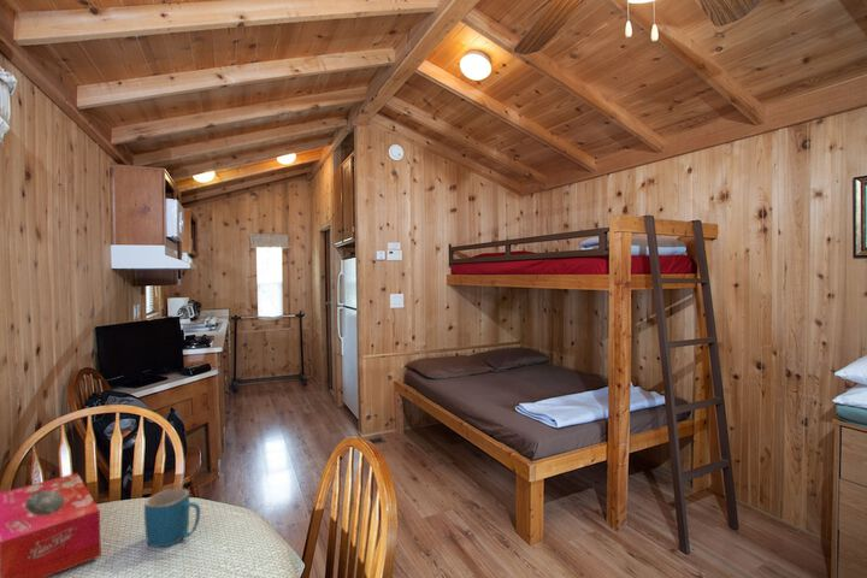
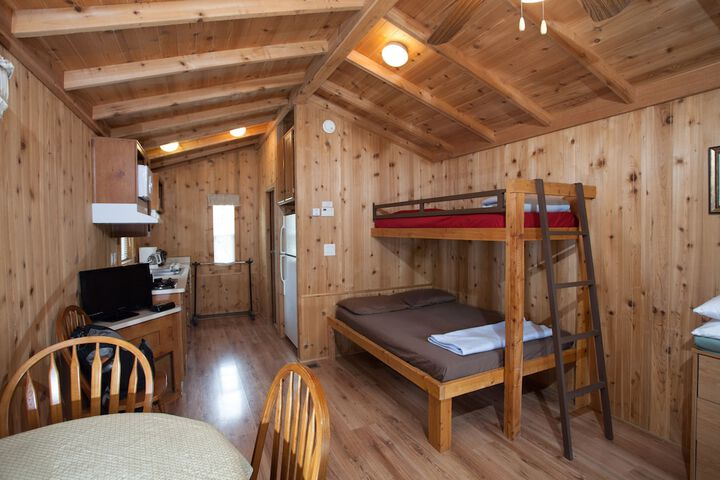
- tissue box [0,472,102,578]
- mug [143,488,201,548]
